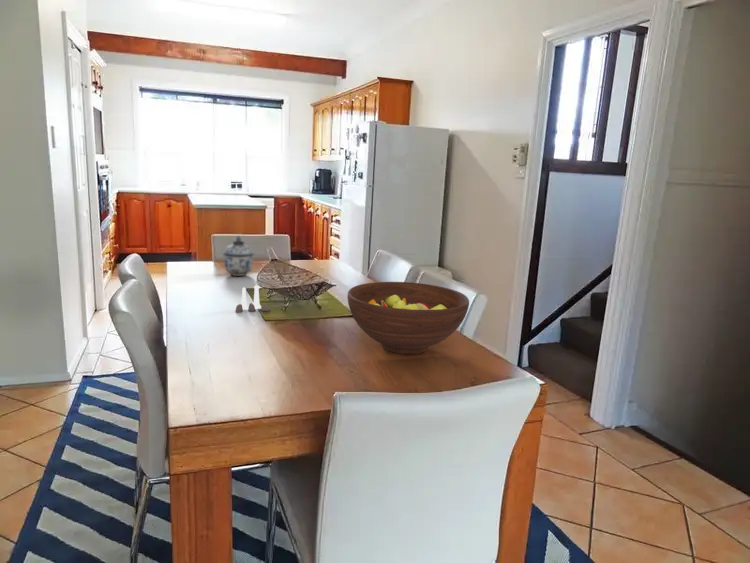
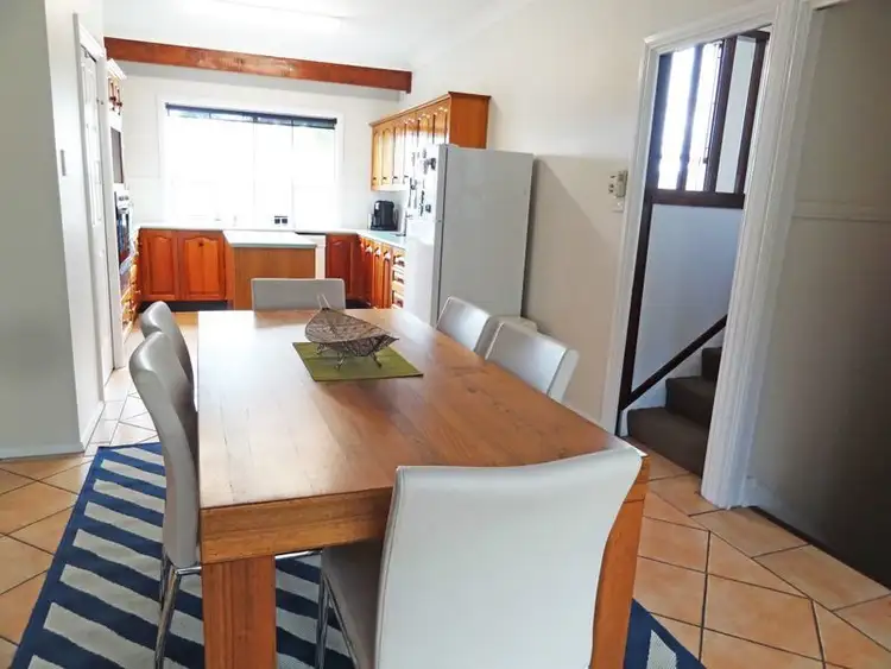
- lidded jar [221,234,256,277]
- fruit bowl [346,281,470,355]
- salt and pepper shaker set [235,285,271,314]
